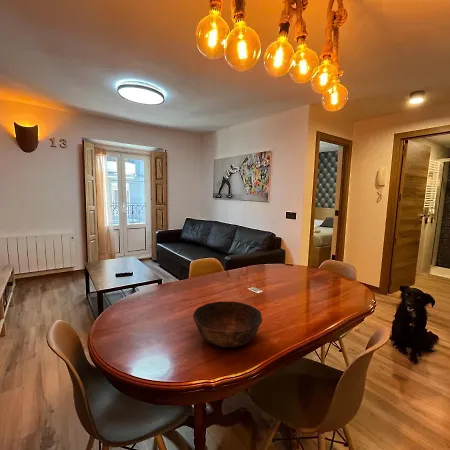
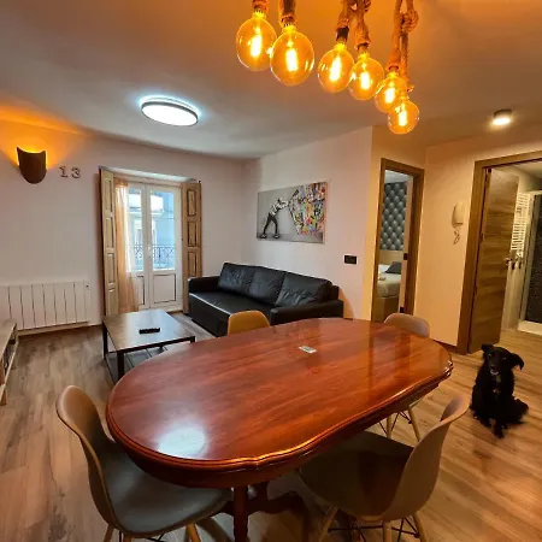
- bowl [192,300,263,348]
